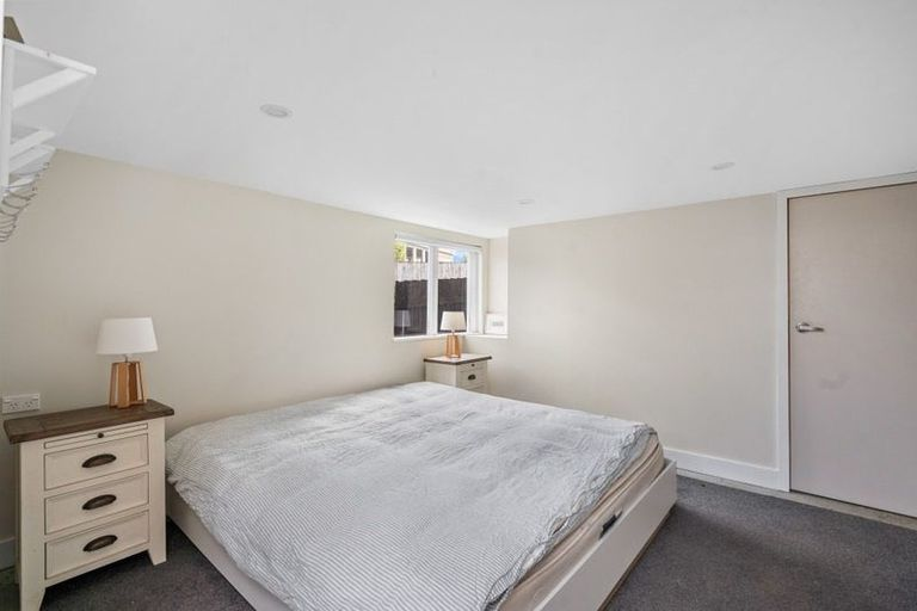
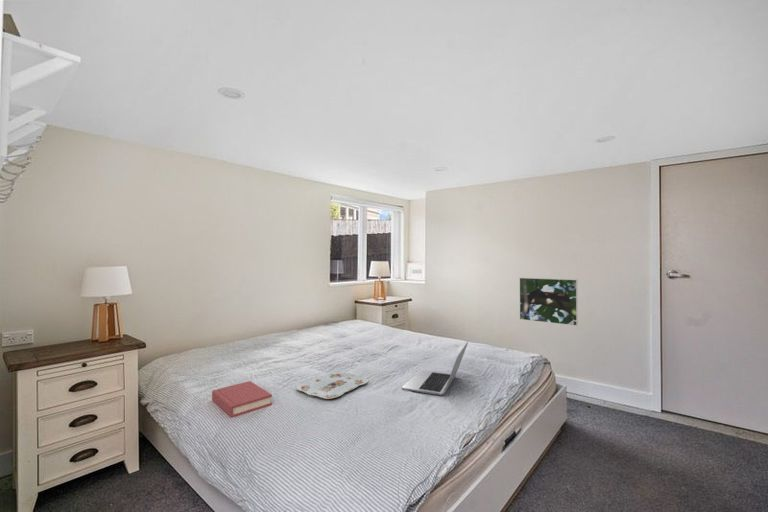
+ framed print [519,277,579,327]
+ laptop [401,341,469,396]
+ serving tray [296,371,369,400]
+ hardback book [211,380,273,418]
